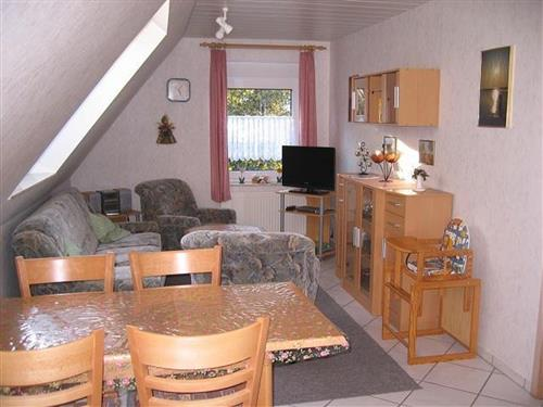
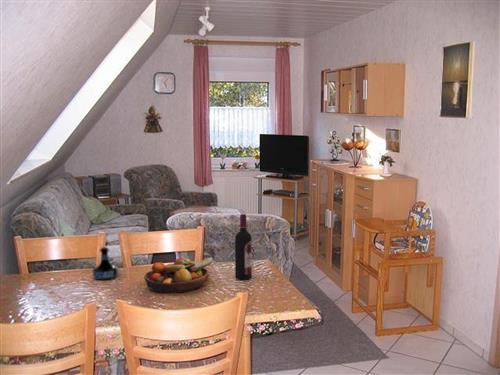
+ tequila bottle [92,246,119,281]
+ wine bottle [234,213,253,281]
+ fruit bowl [143,257,214,294]
